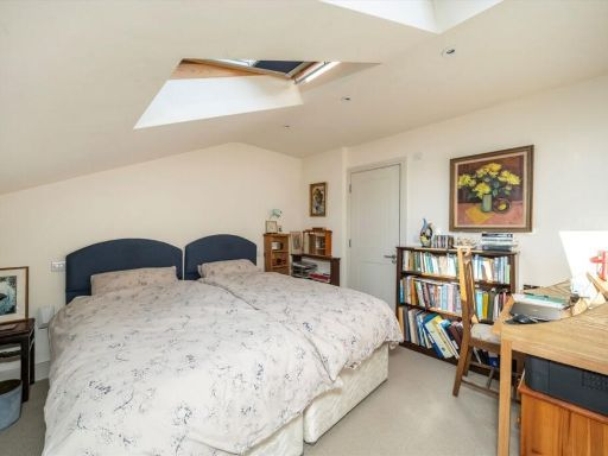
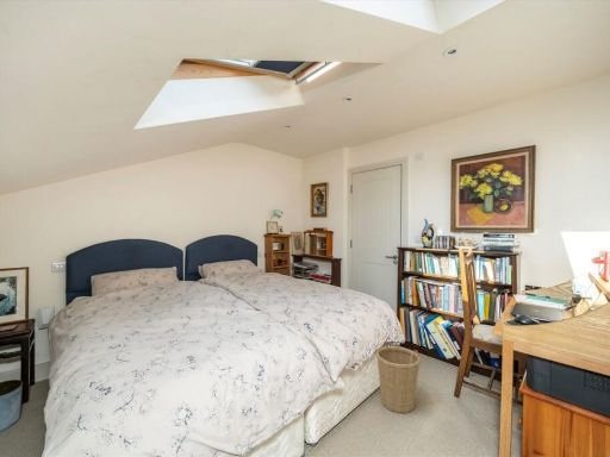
+ basket [375,342,422,414]
